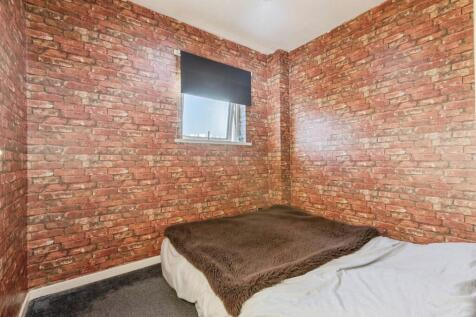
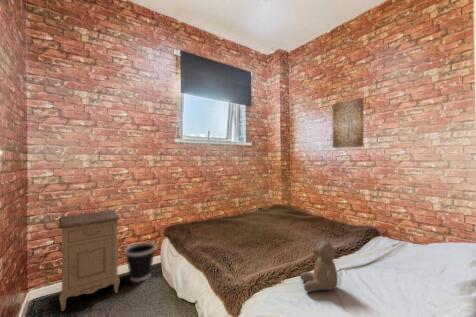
+ wastebasket [124,242,157,282]
+ nightstand [57,209,122,312]
+ teddy bear [299,234,339,293]
+ wall art [332,97,364,149]
